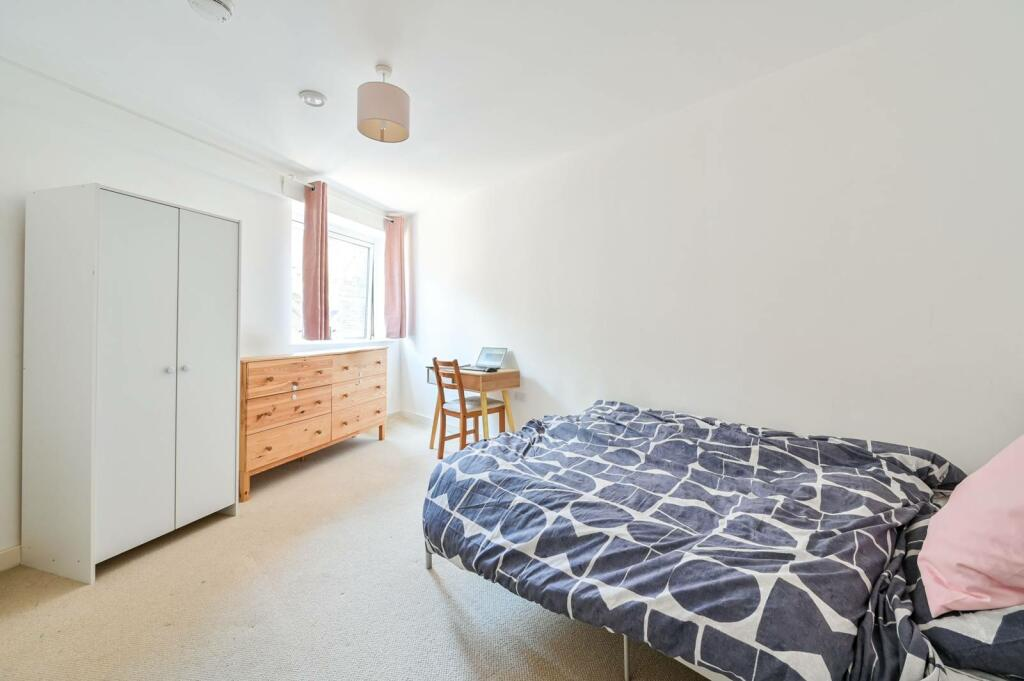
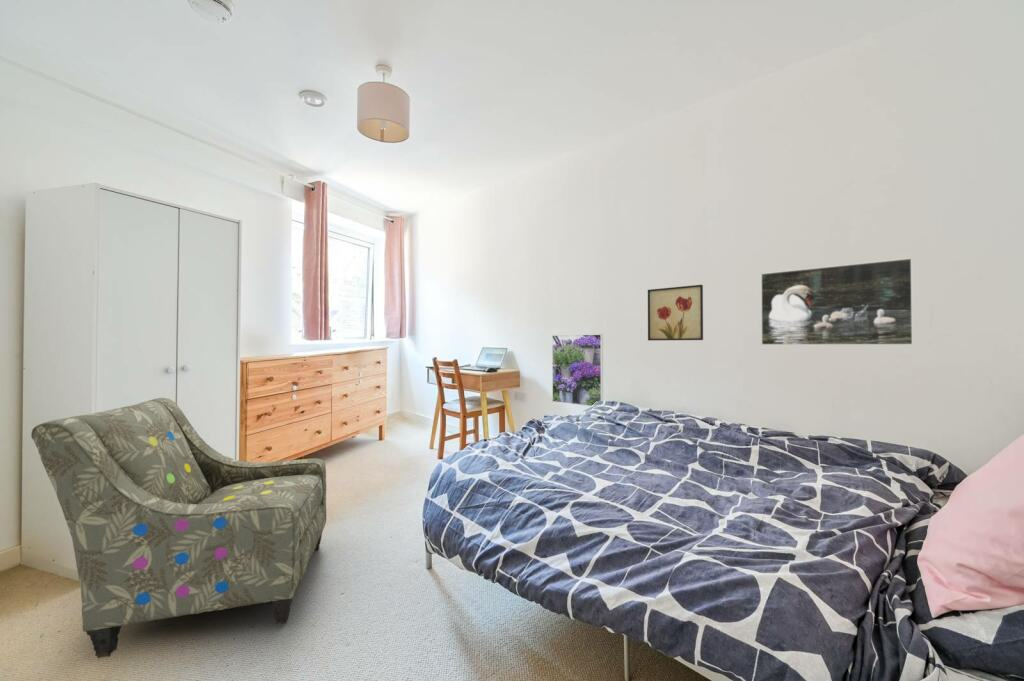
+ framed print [551,333,604,407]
+ armchair [30,397,327,659]
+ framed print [760,257,914,346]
+ wall art [647,284,704,341]
